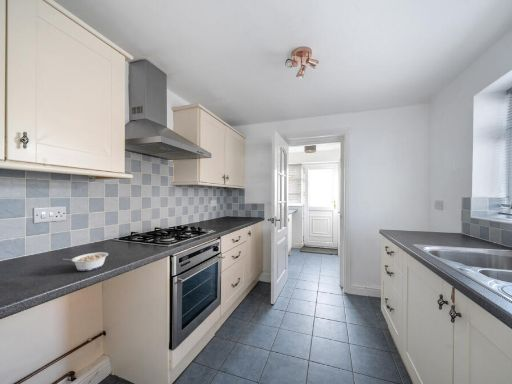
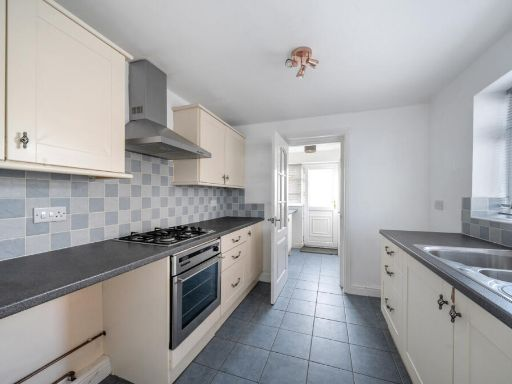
- legume [62,251,109,272]
